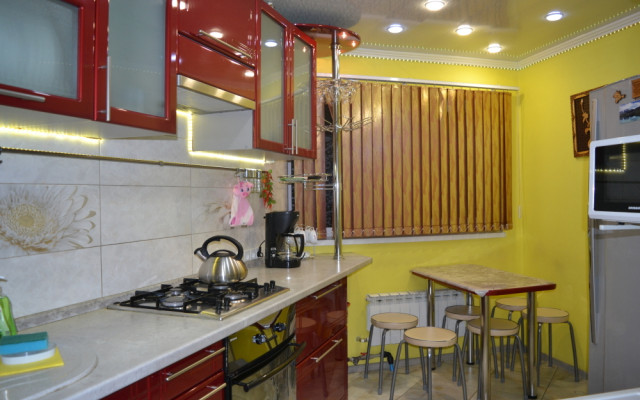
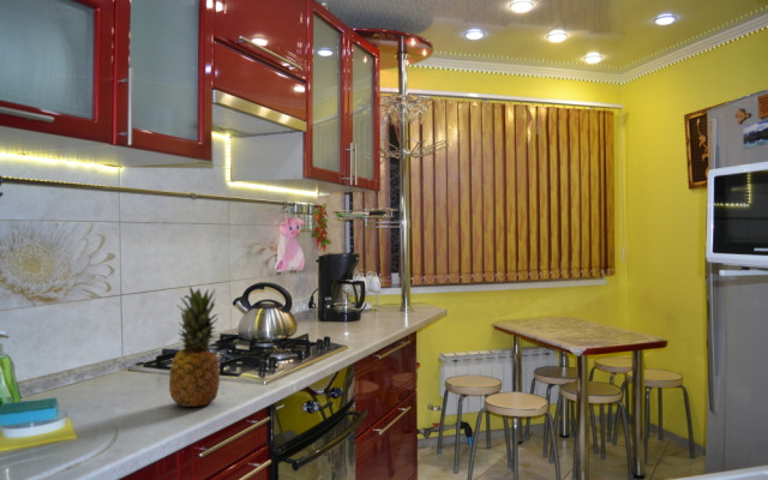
+ fruit [168,286,222,408]
